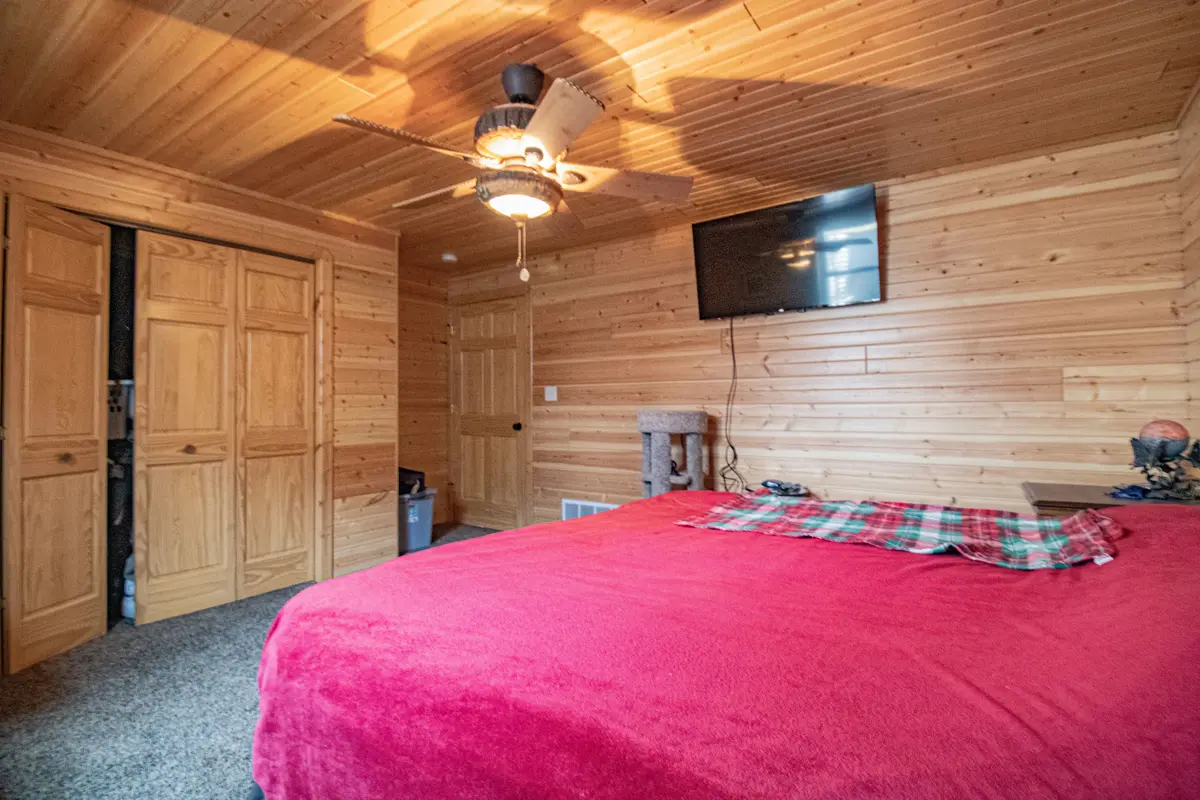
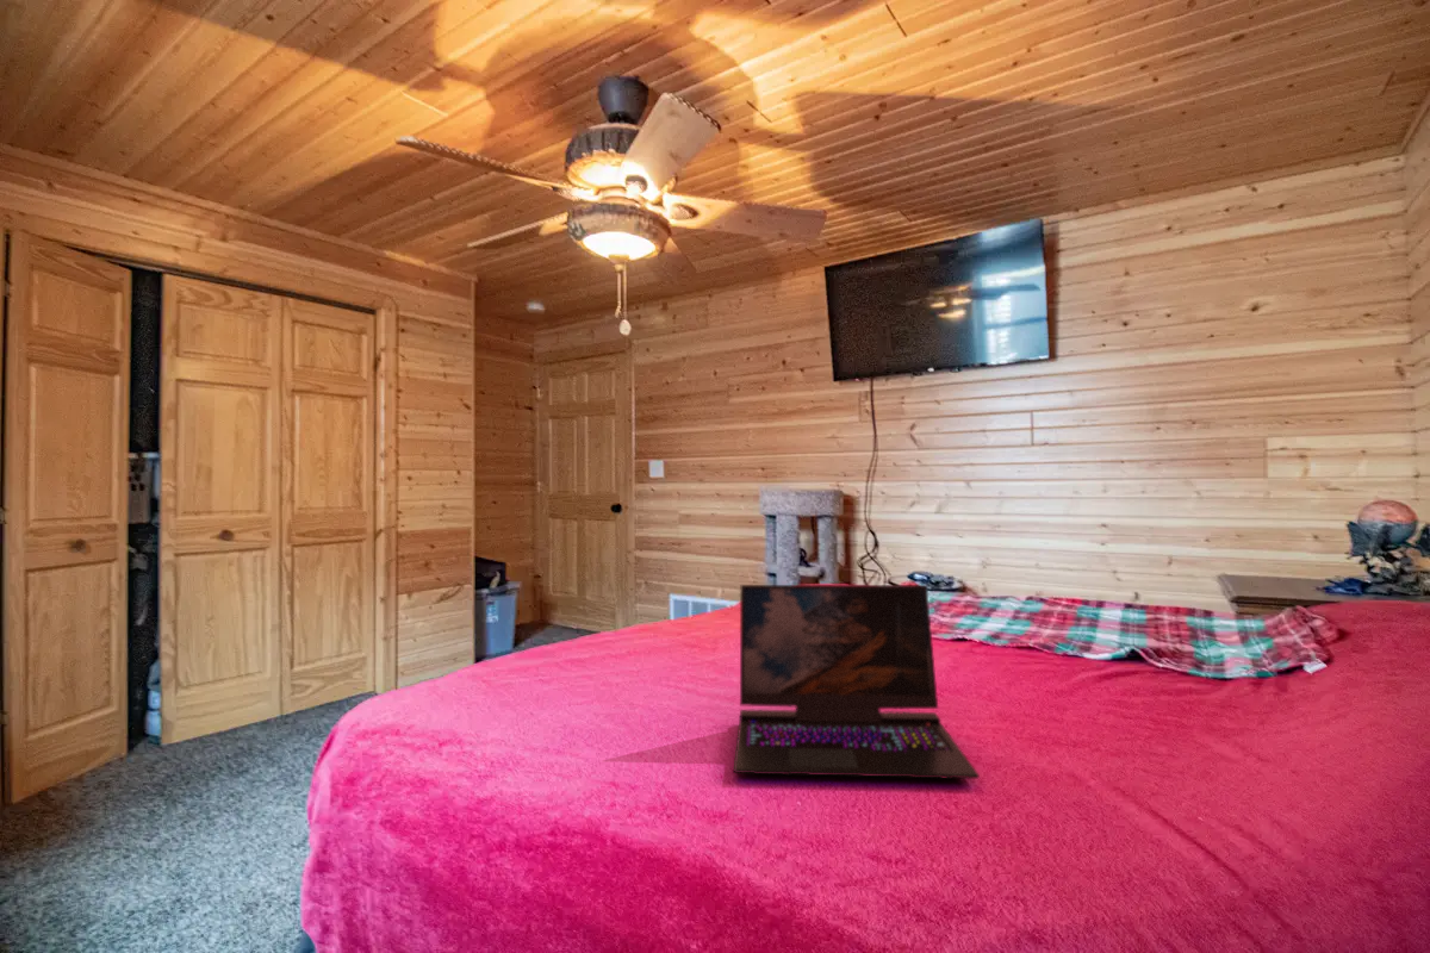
+ laptop [733,584,981,780]
